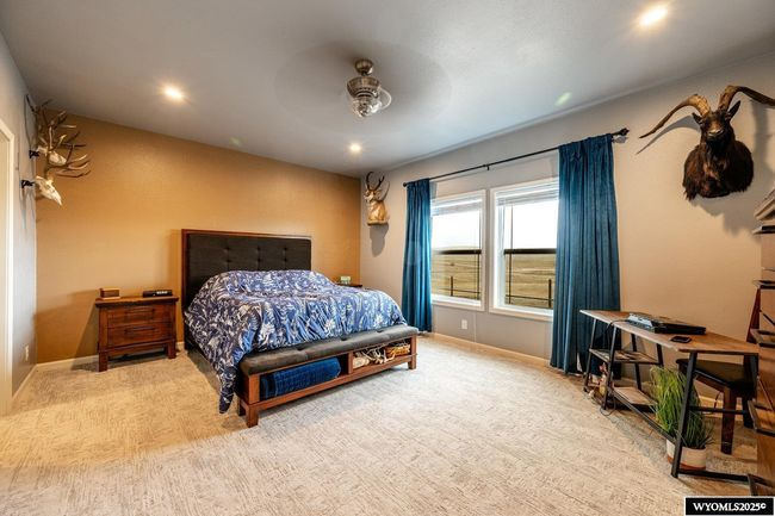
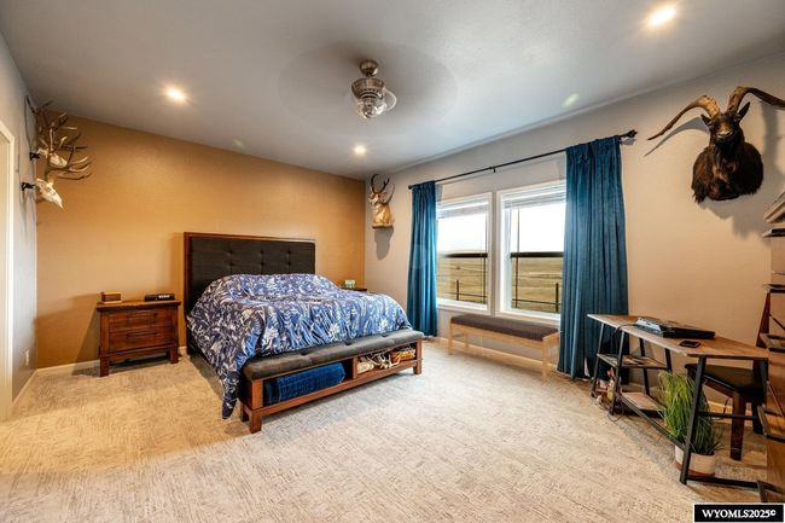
+ bench [447,313,563,384]
